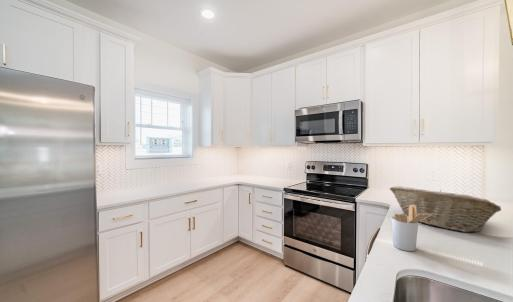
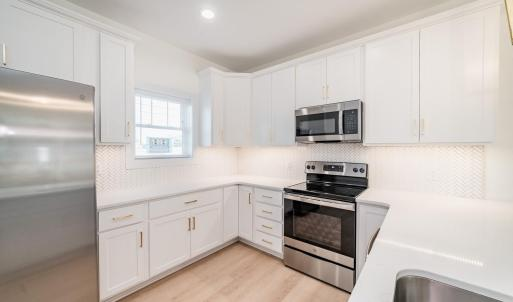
- utensil holder [391,205,432,252]
- fruit basket [389,185,502,233]
